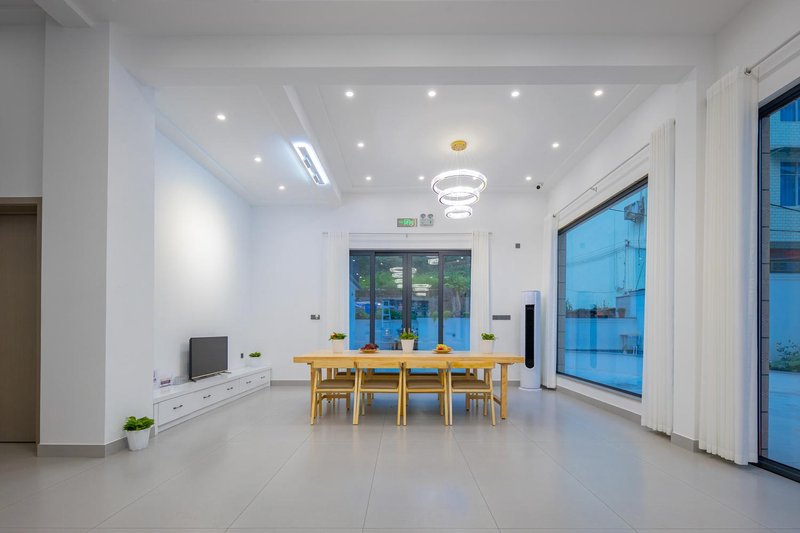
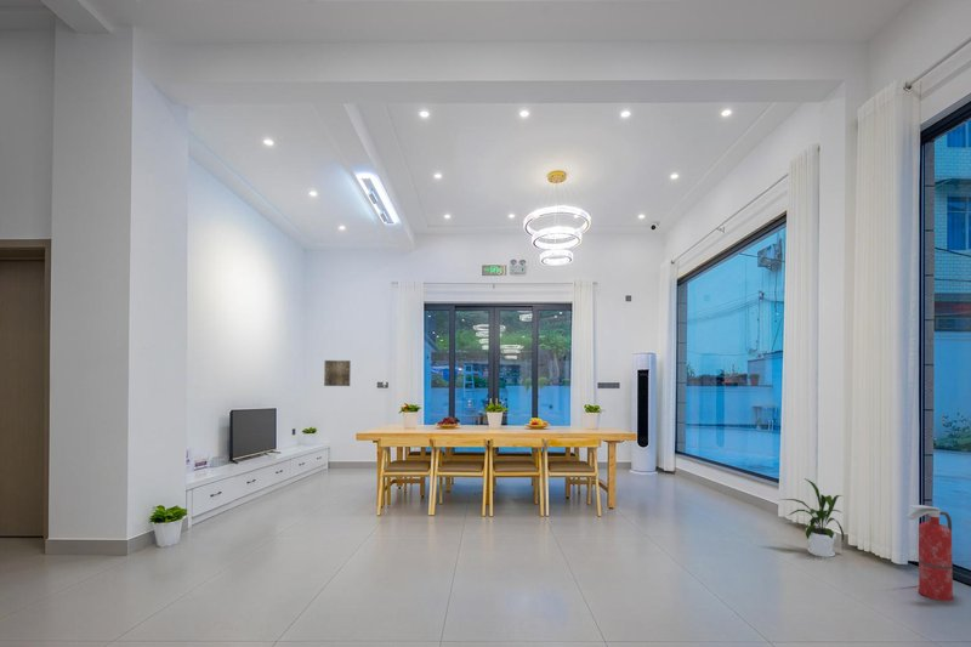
+ house plant [780,477,845,558]
+ wall art [323,359,352,387]
+ fire extinguisher [907,504,955,602]
